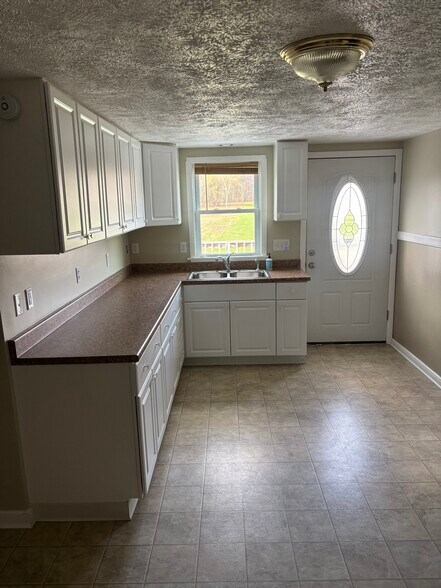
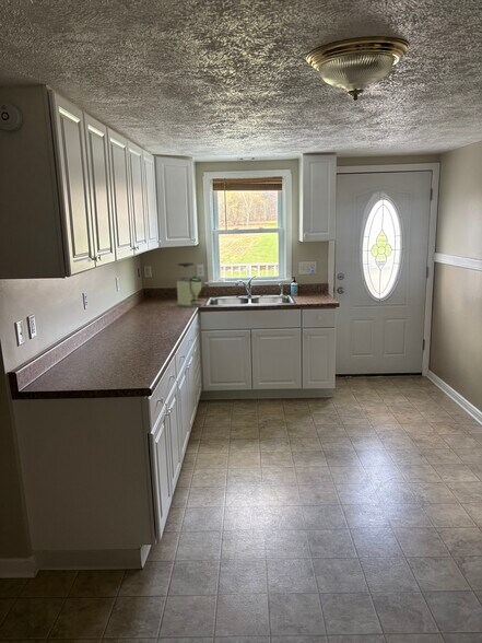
+ coffee grinder [175,261,203,308]
